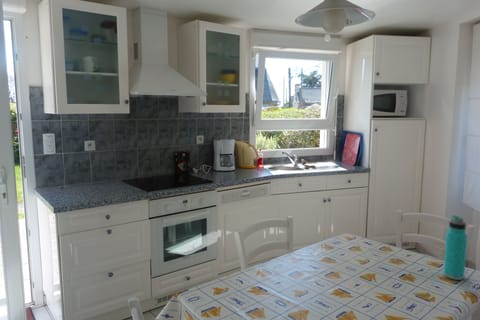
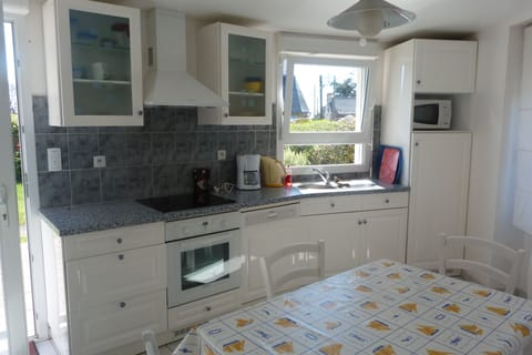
- water bottle [442,215,468,281]
